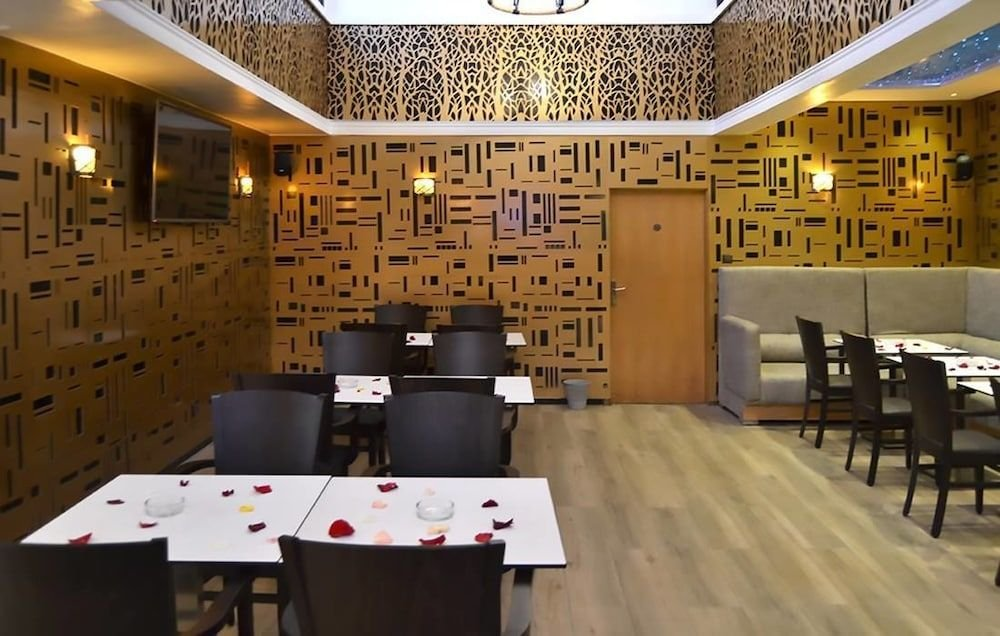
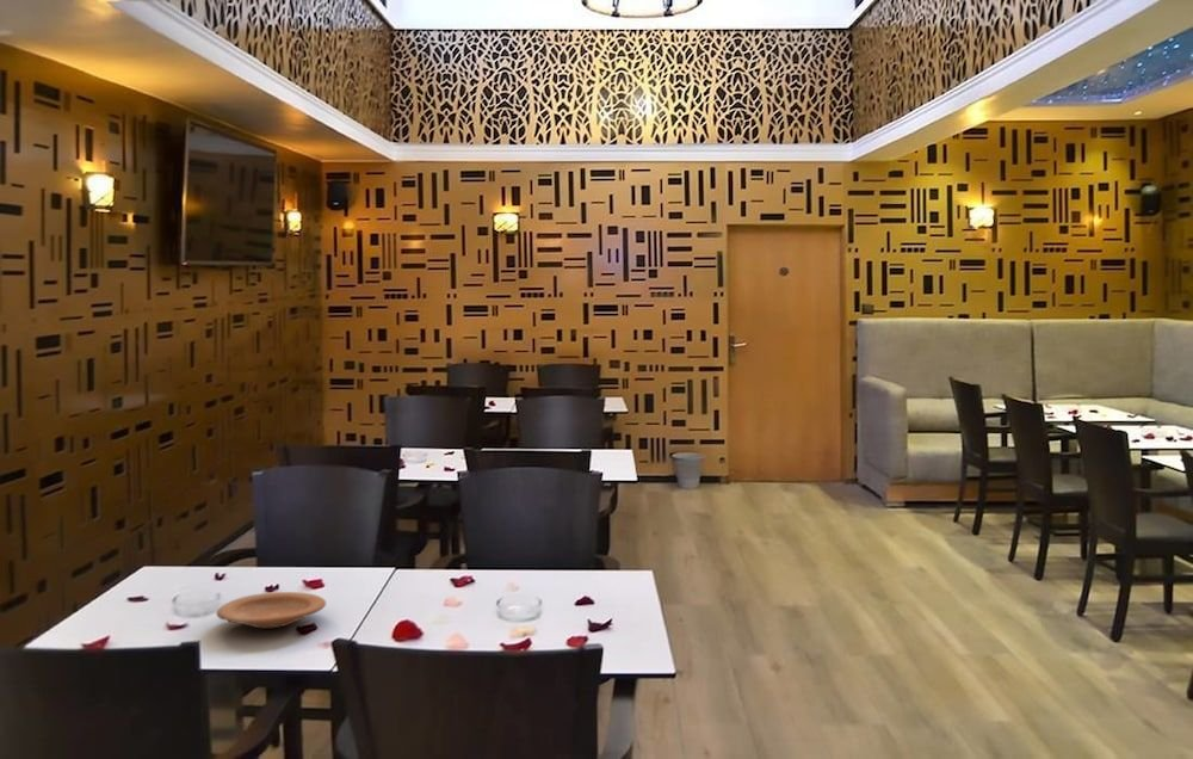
+ plate [215,591,327,629]
